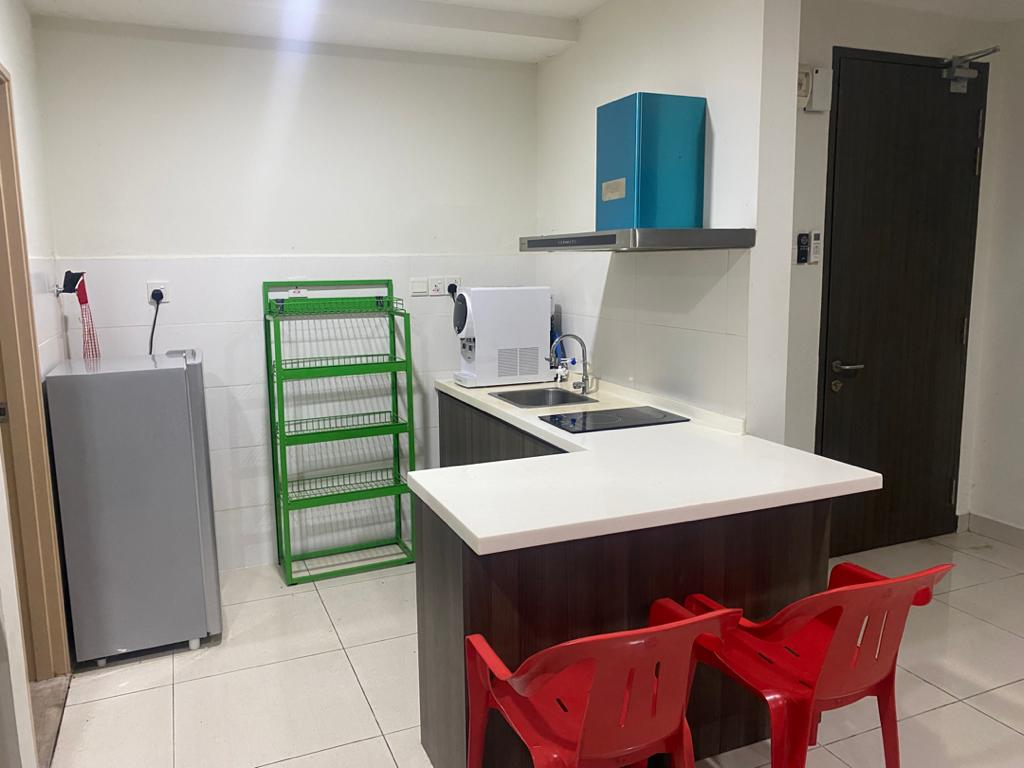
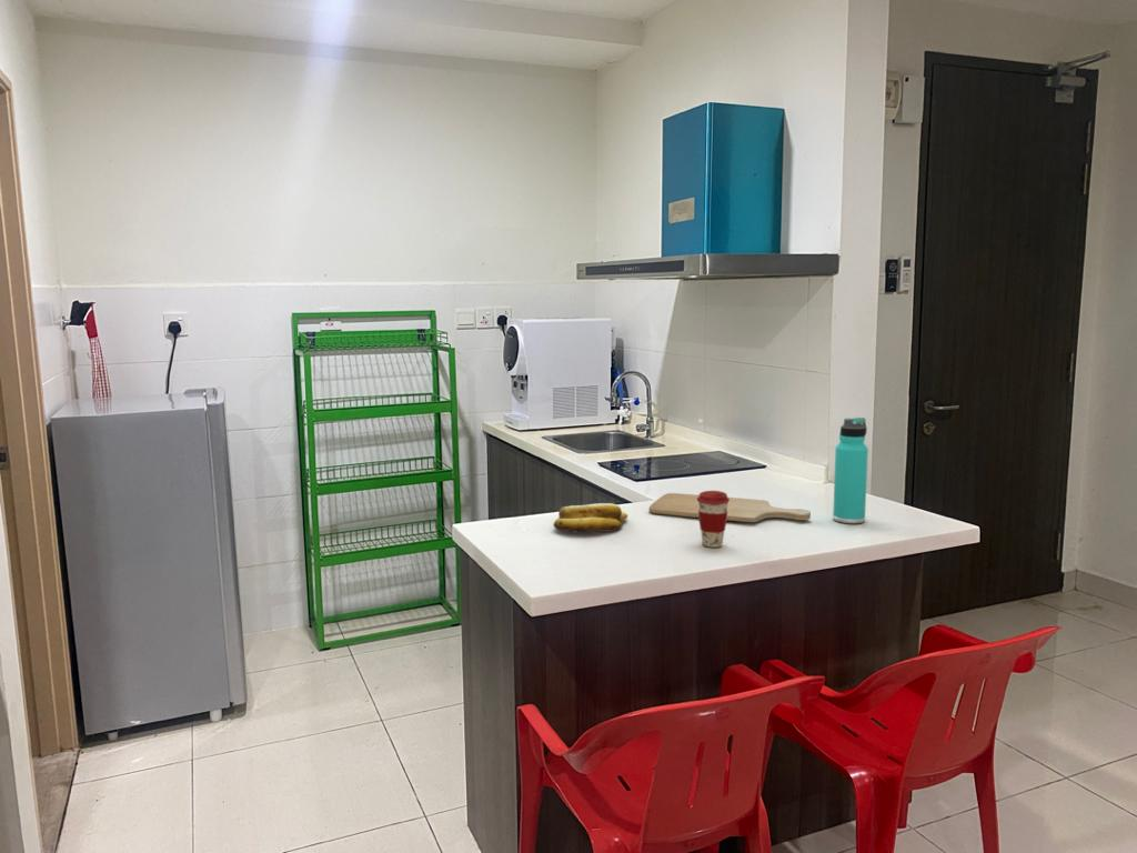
+ coffee cup [696,490,730,549]
+ thermos bottle [832,417,869,524]
+ banana [553,502,628,533]
+ chopping board [648,492,812,523]
